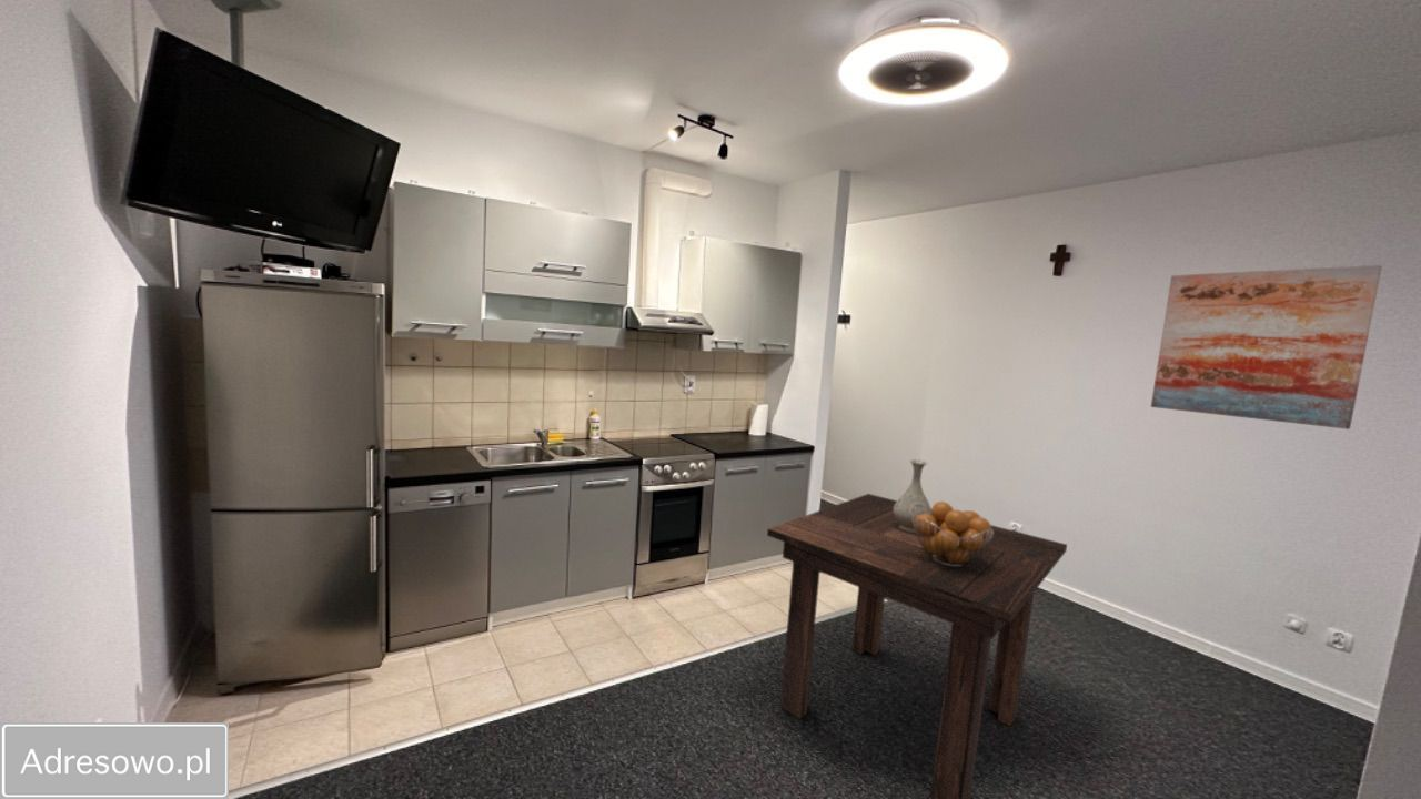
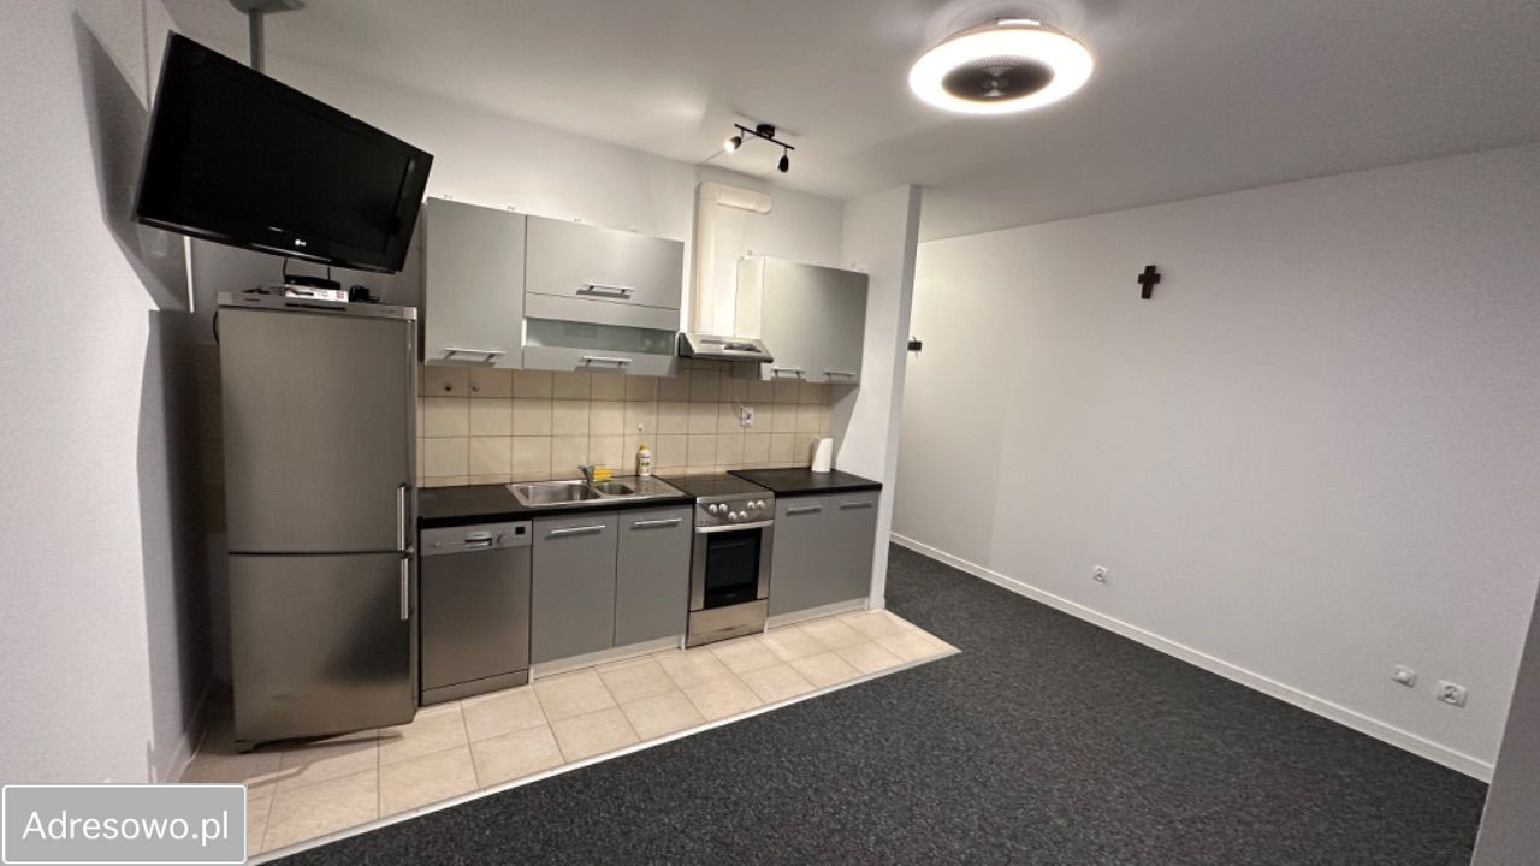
- fruit basket [913,500,994,567]
- wall art [1150,264,1383,431]
- dining table [766,493,1068,799]
- vase [894,458,931,533]
